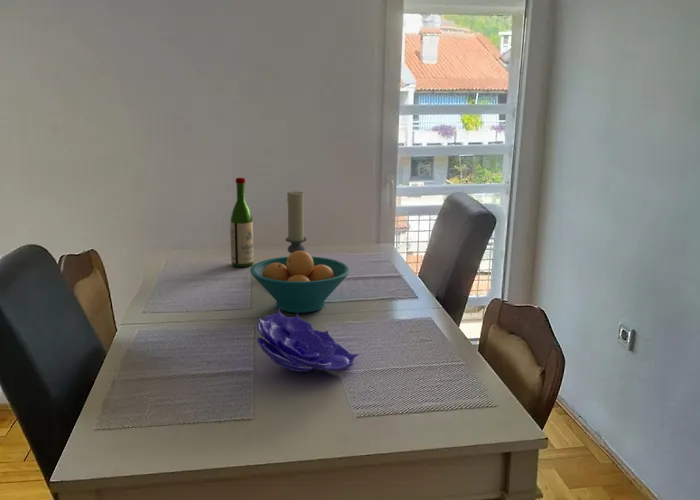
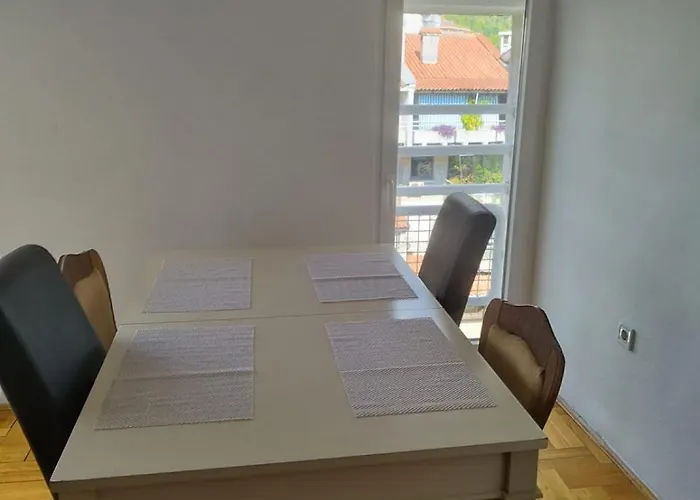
- decorative bowl [256,308,360,373]
- fruit bowl [249,251,351,314]
- candle holder [285,190,308,256]
- wine bottle [229,177,254,268]
